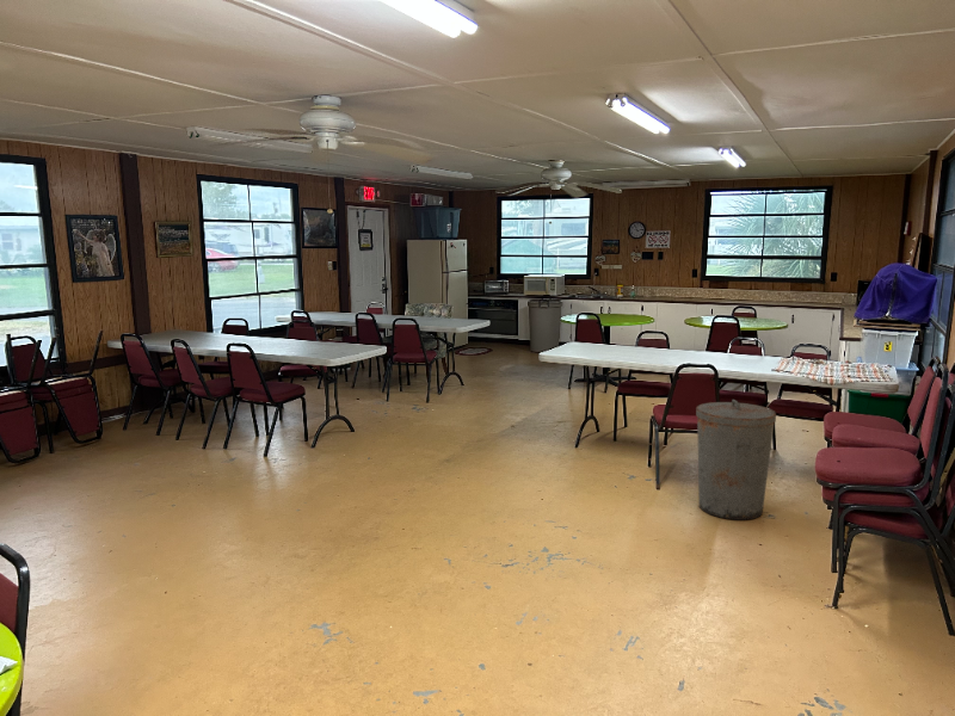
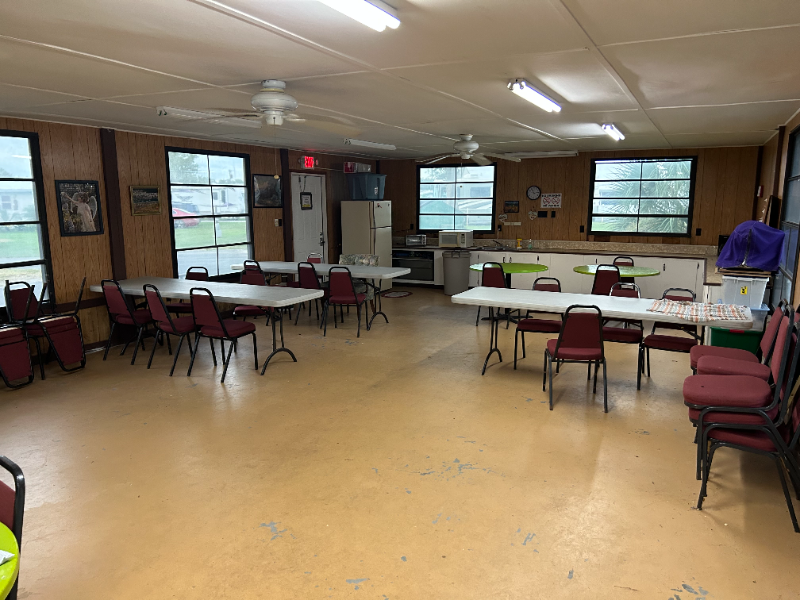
- trash can [695,399,777,521]
